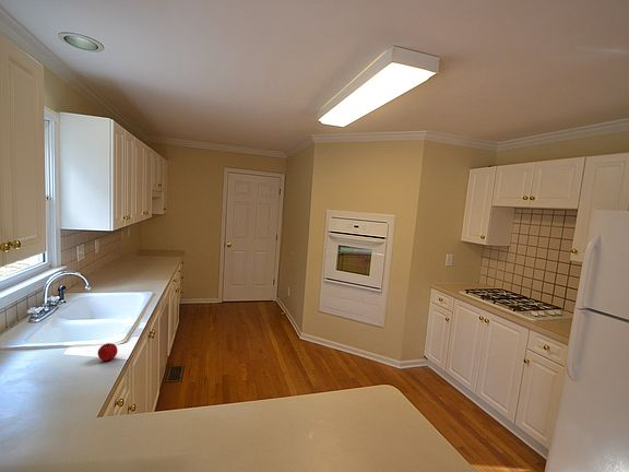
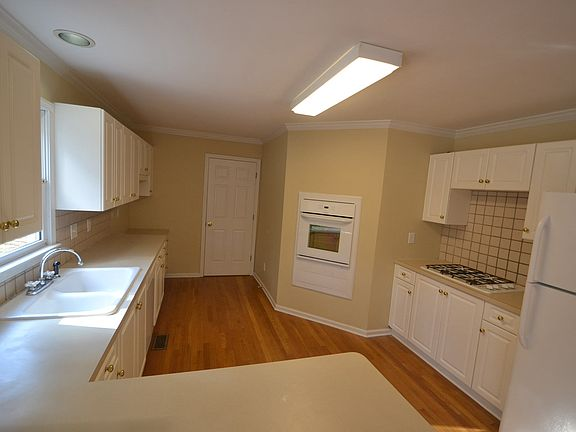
- apple [96,342,119,362]
